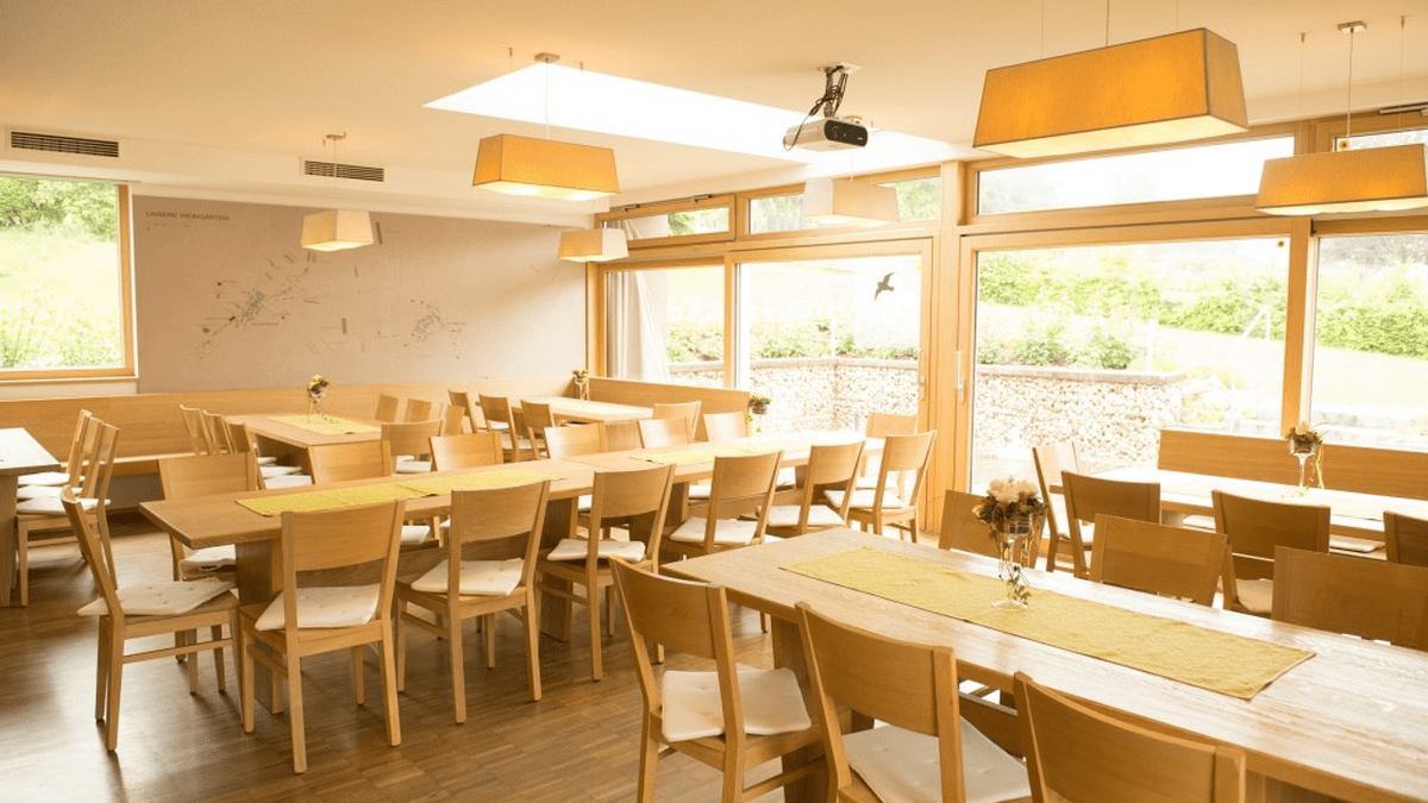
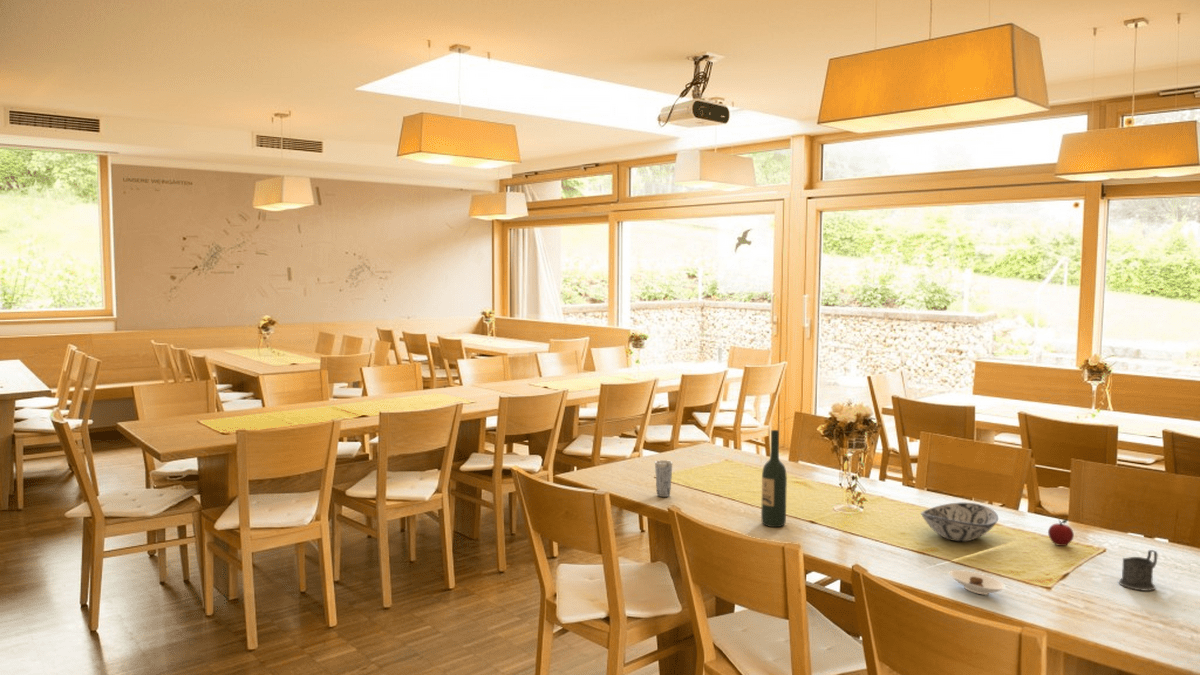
+ saucer [949,569,1007,596]
+ wine bottle [760,429,788,528]
+ decorative bowl [920,502,999,542]
+ apple [1047,518,1075,547]
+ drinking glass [654,459,674,498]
+ mug [1118,549,1158,592]
